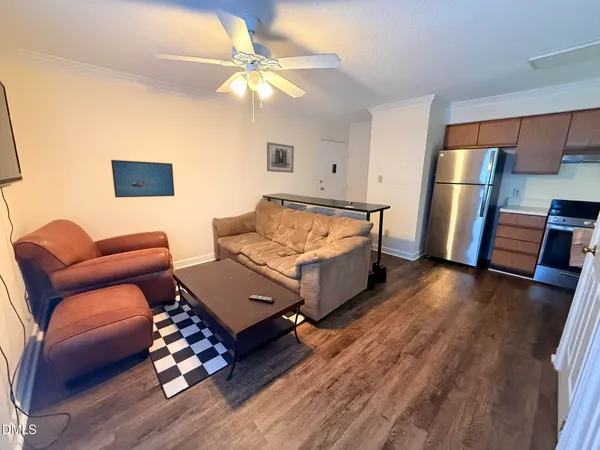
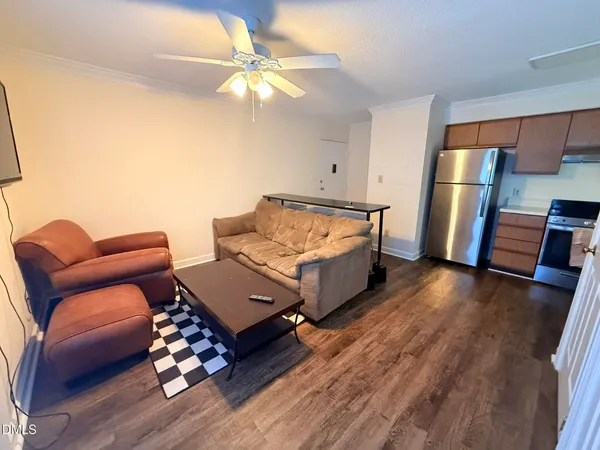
- wall art [266,141,295,174]
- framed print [110,159,175,198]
